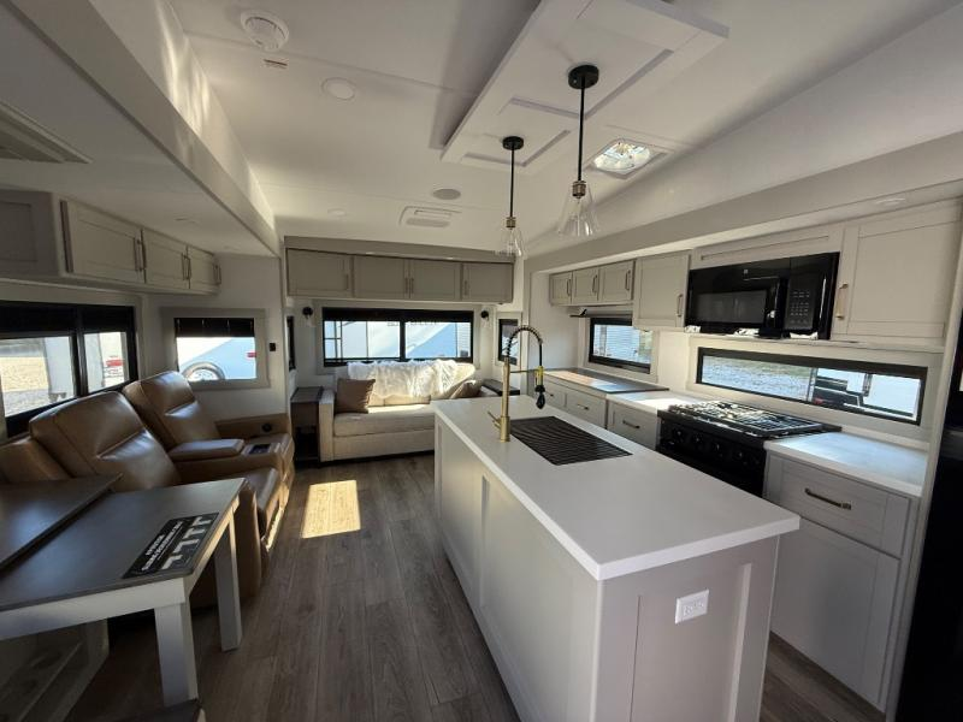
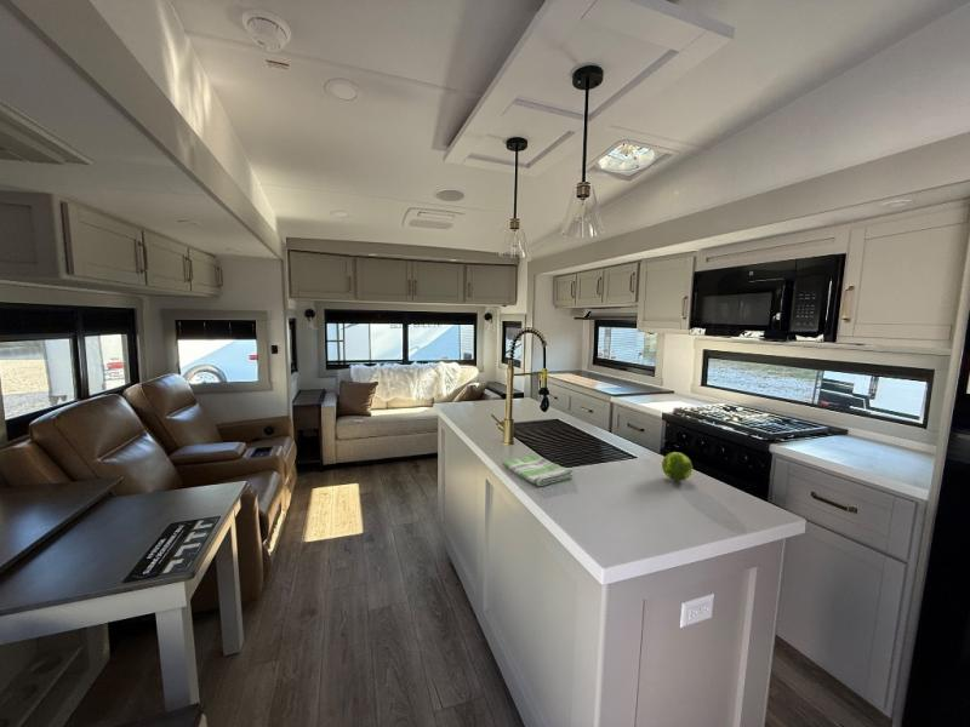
+ fruit [661,451,694,482]
+ dish towel [501,453,575,487]
